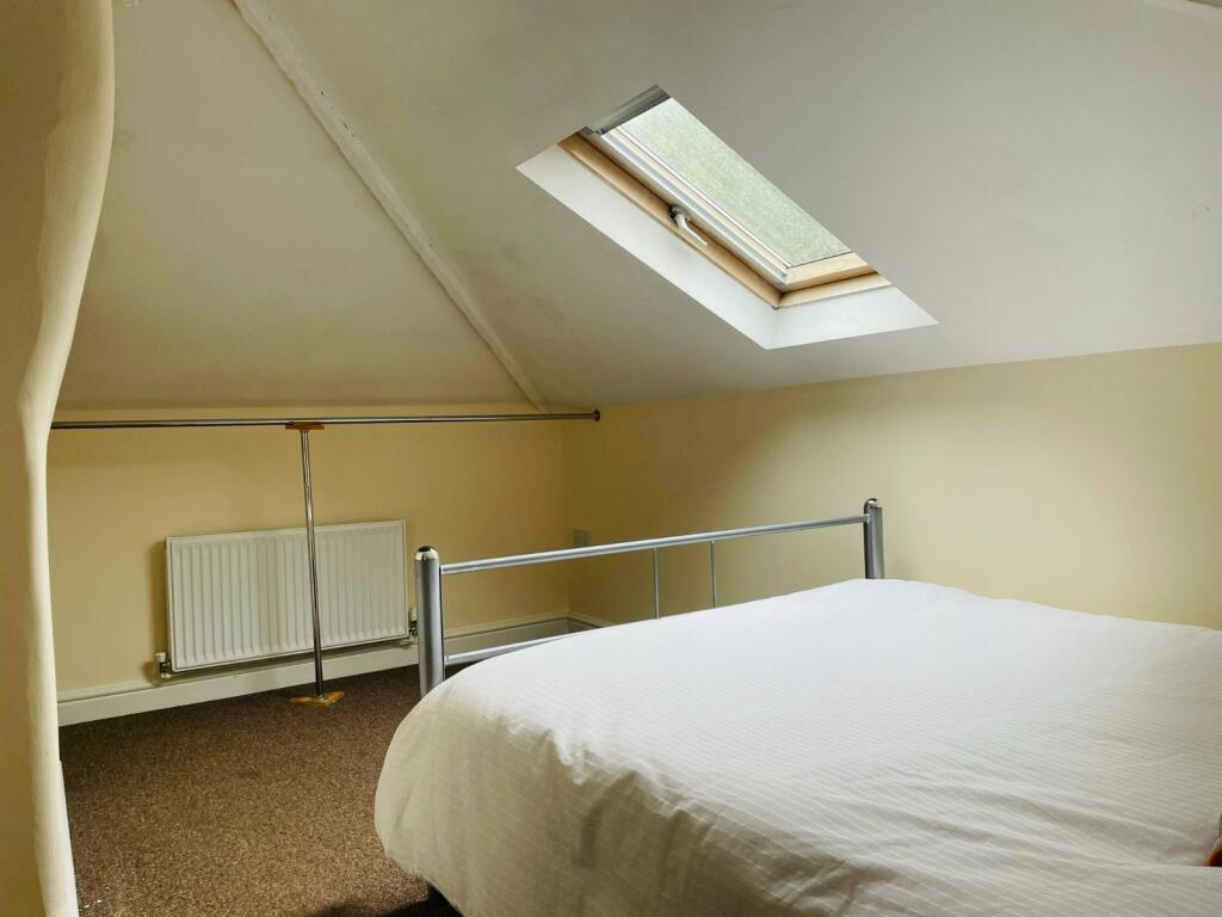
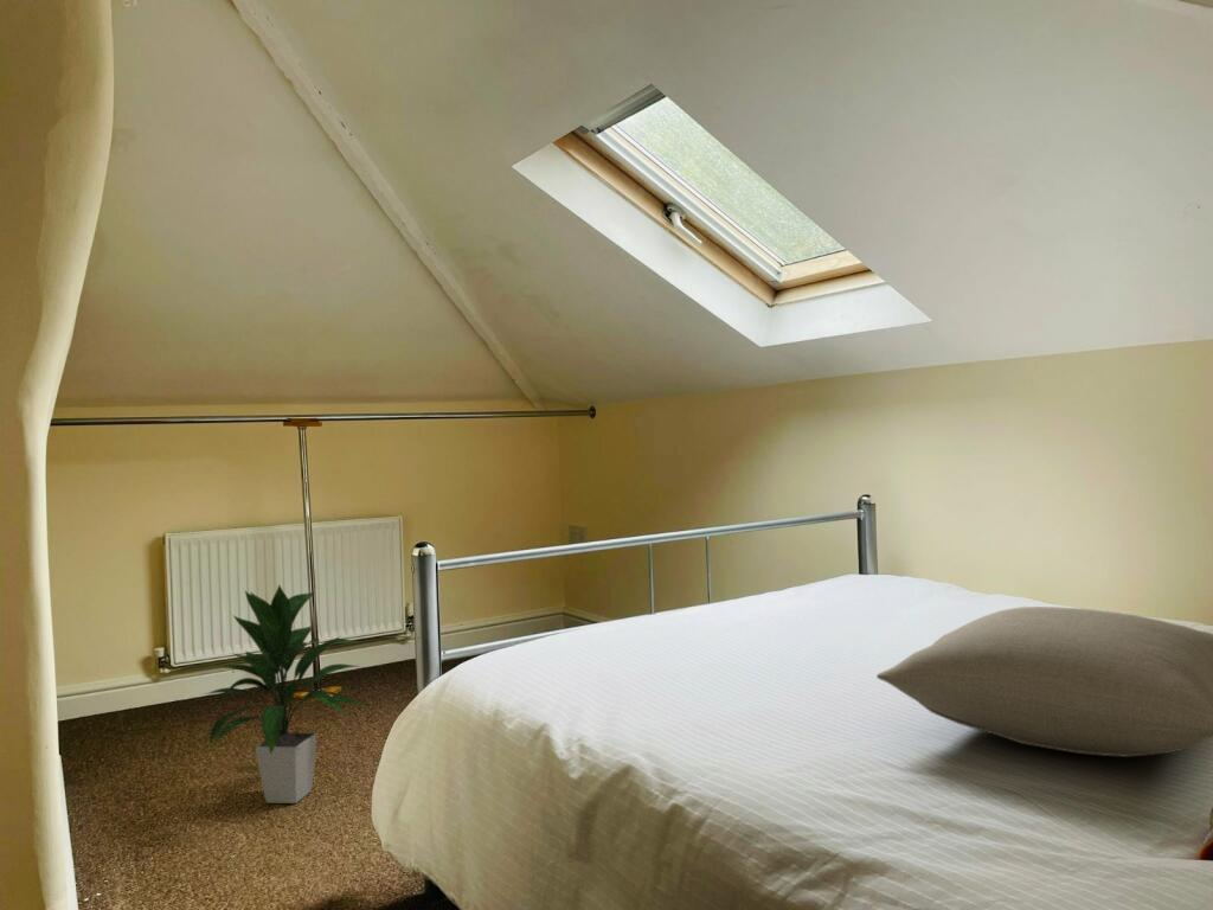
+ indoor plant [204,583,370,805]
+ pillow [875,605,1213,758]
